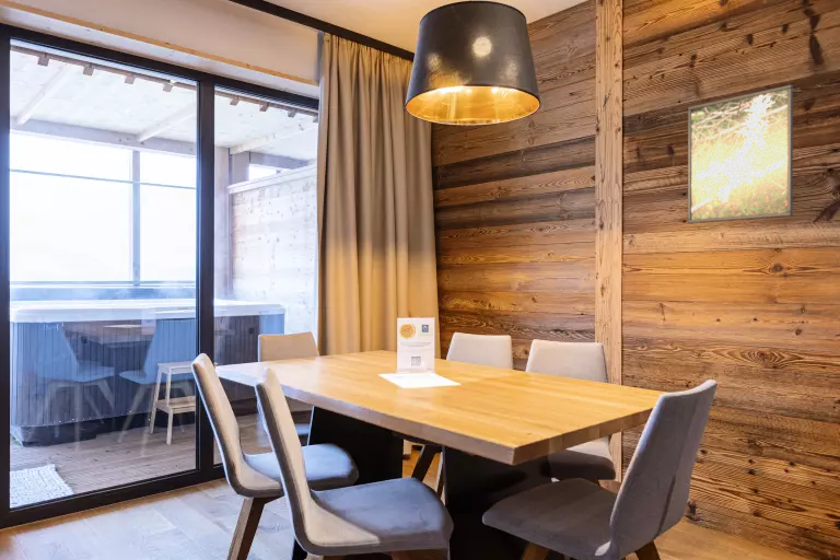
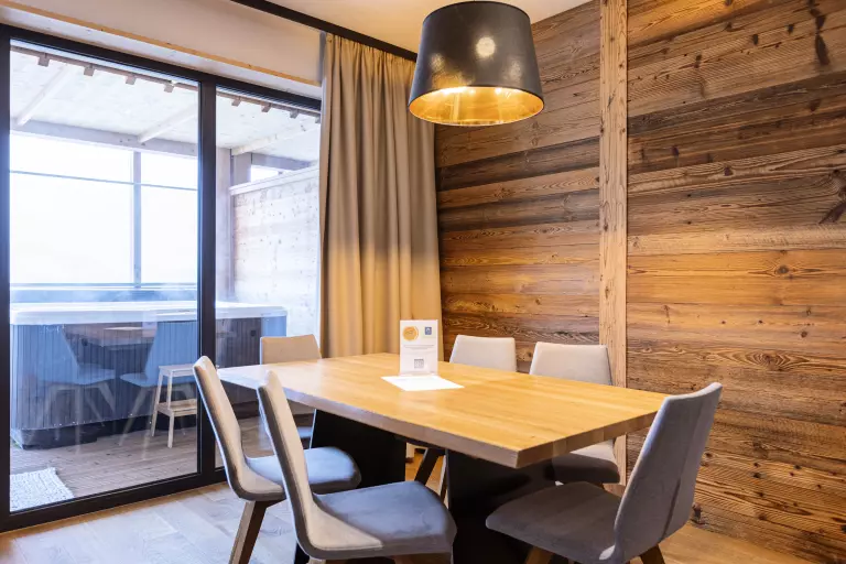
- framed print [687,84,794,224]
